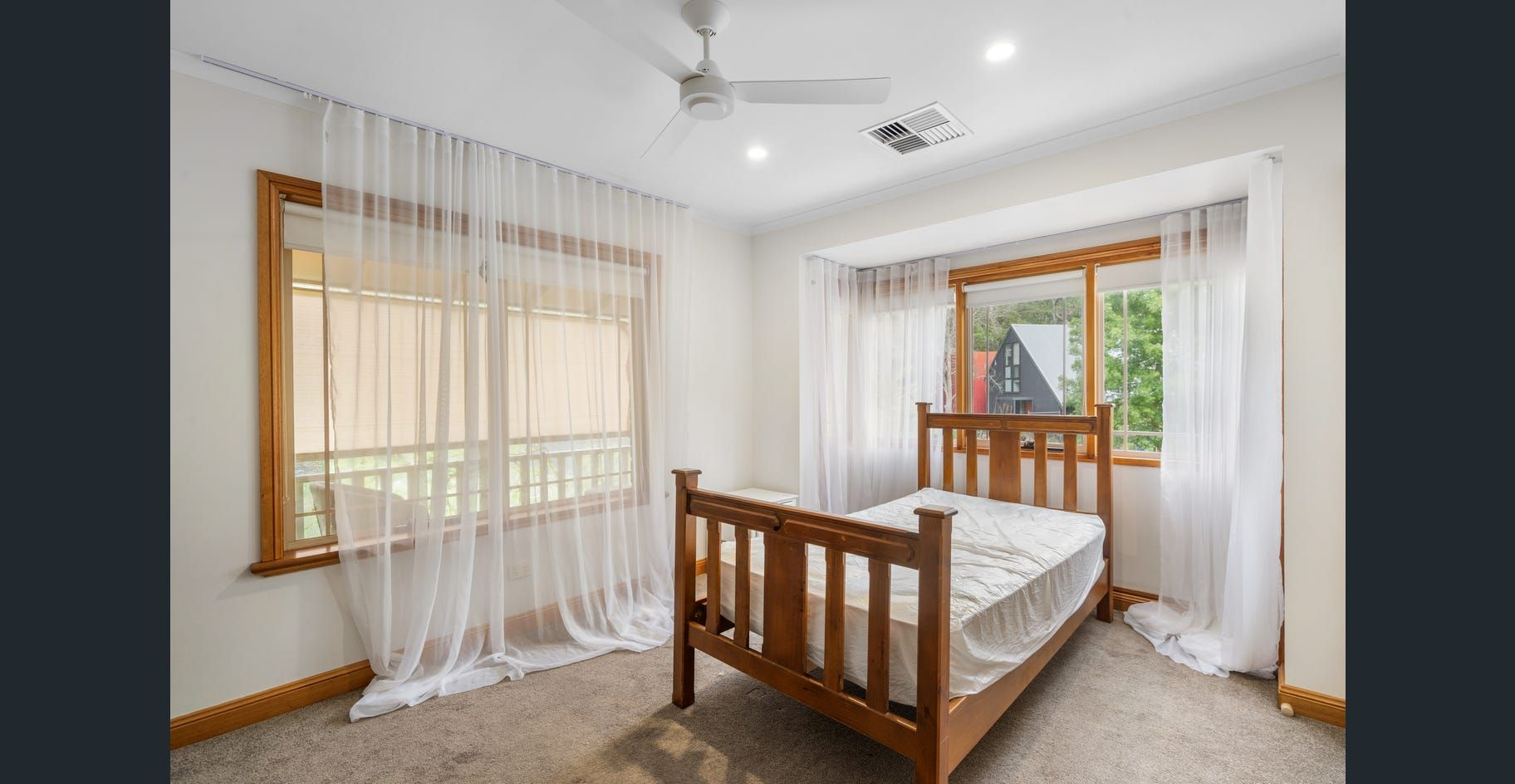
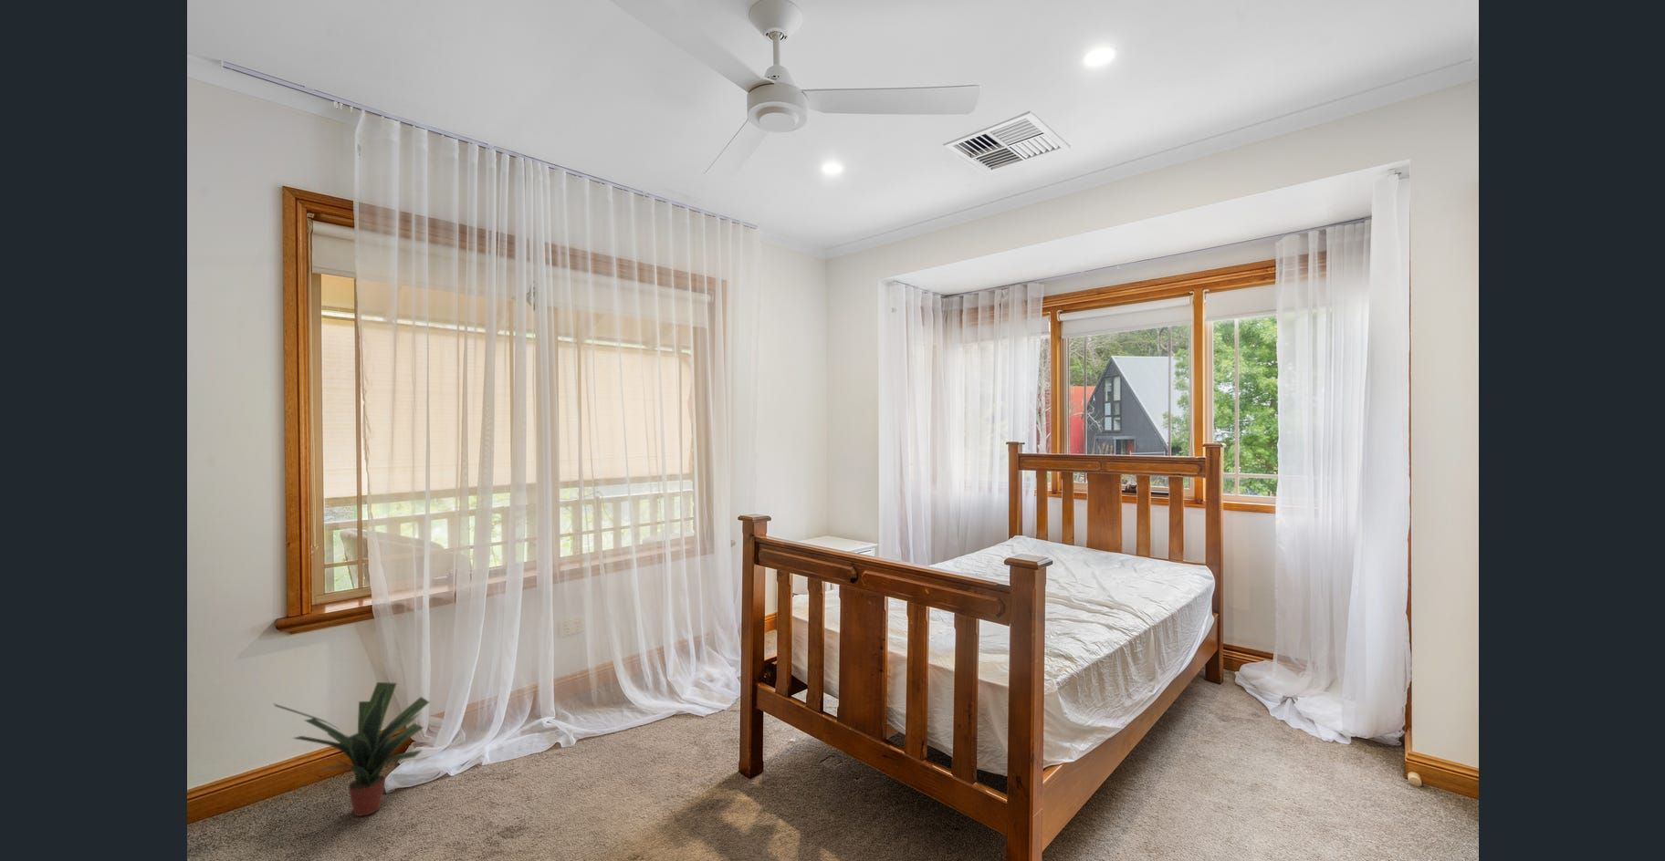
+ potted plant [273,681,430,817]
